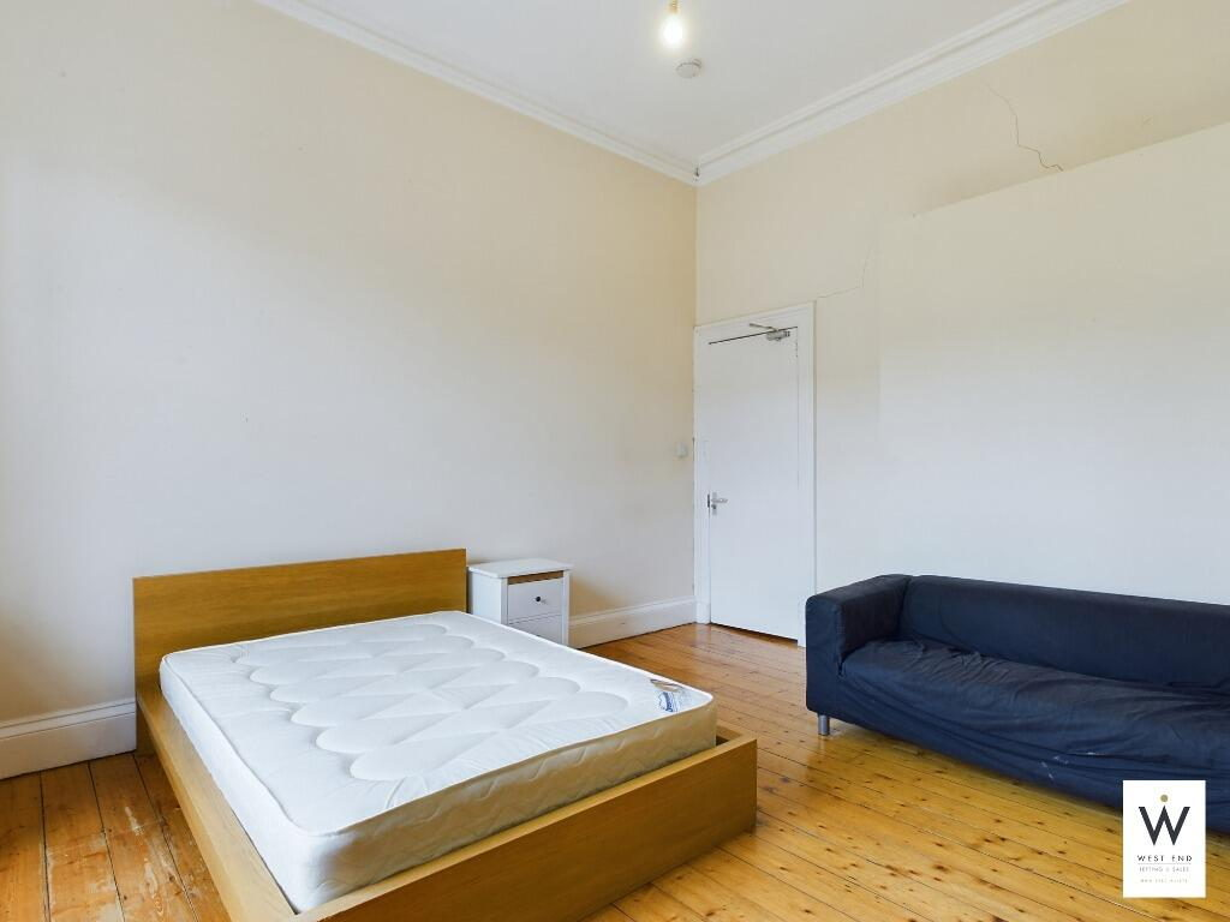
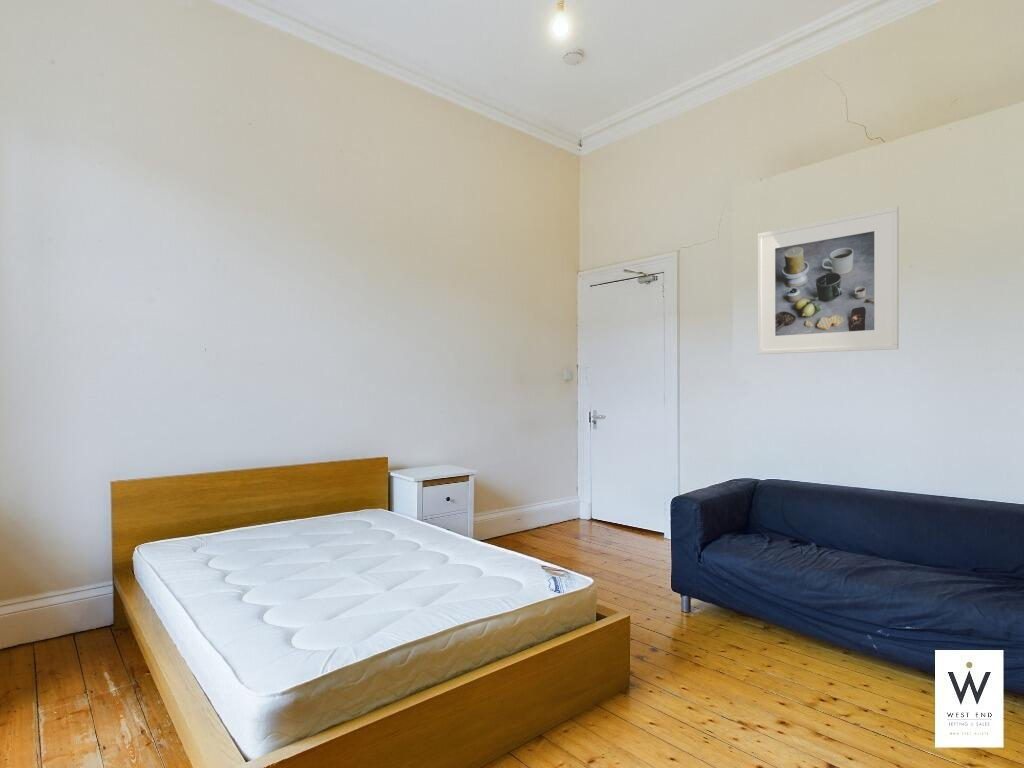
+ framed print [756,205,900,355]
